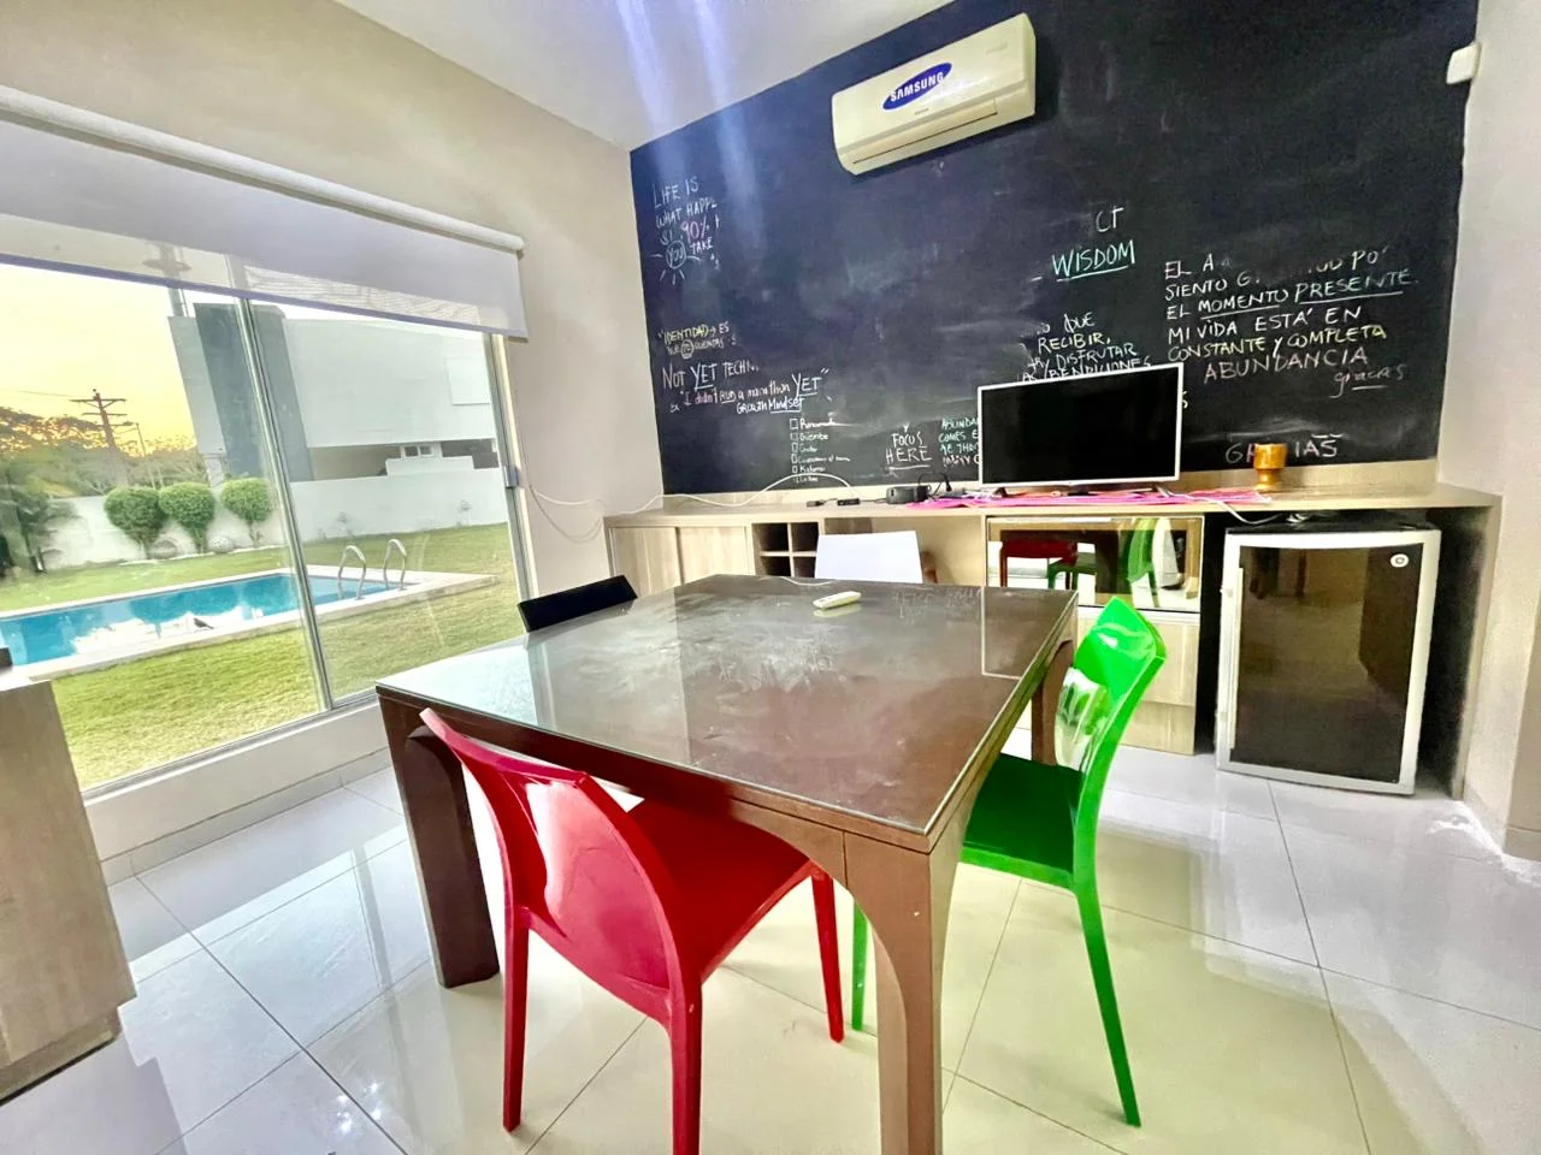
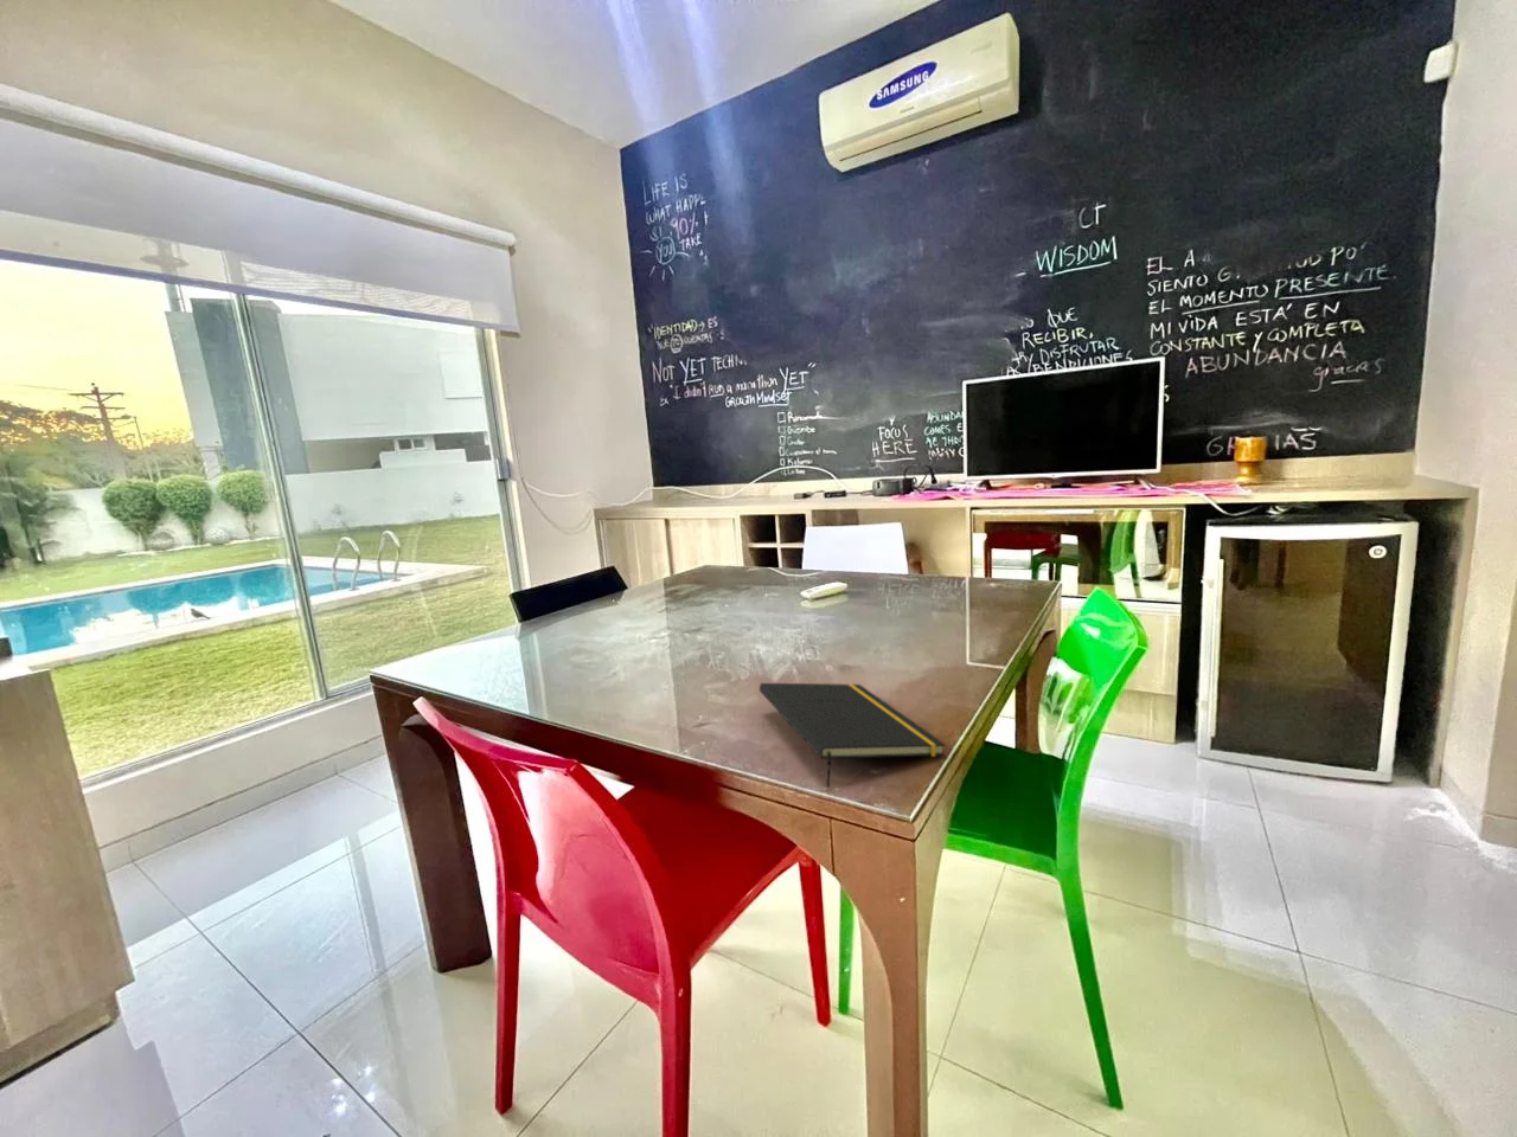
+ notepad [758,682,947,788]
